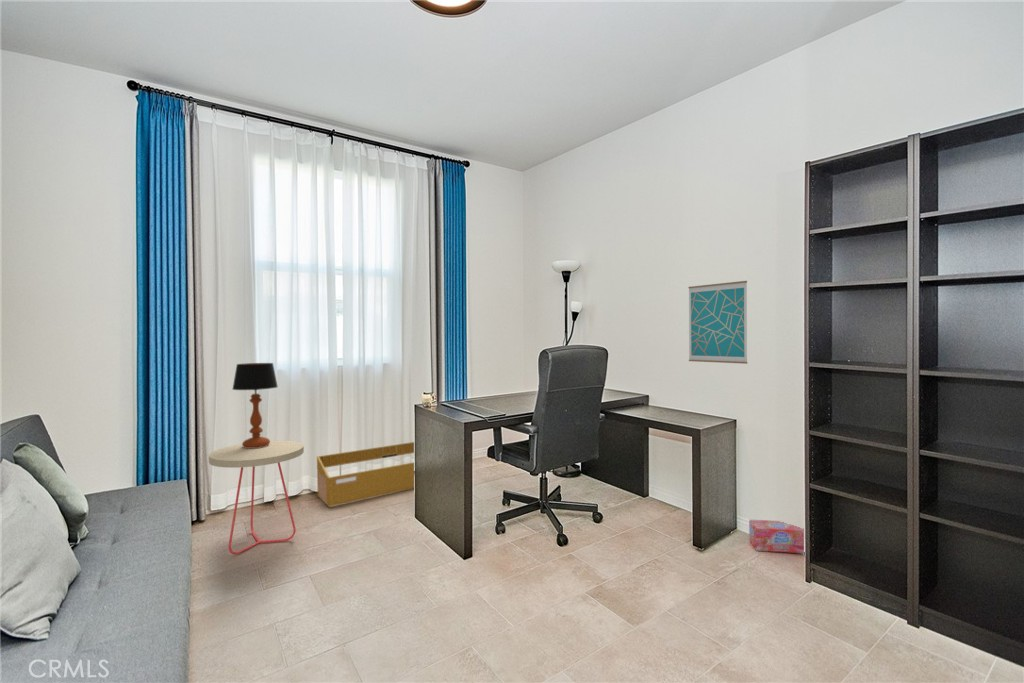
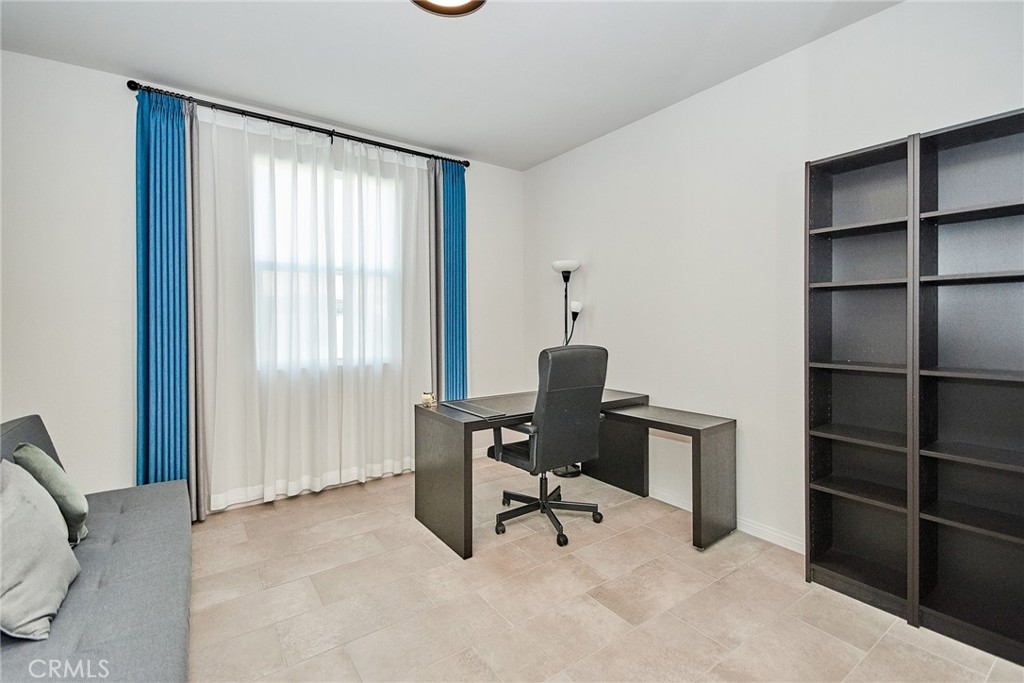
- table lamp [232,362,279,448]
- basket [316,441,415,507]
- side table [208,440,305,555]
- box [748,519,806,554]
- wall art [687,280,748,365]
